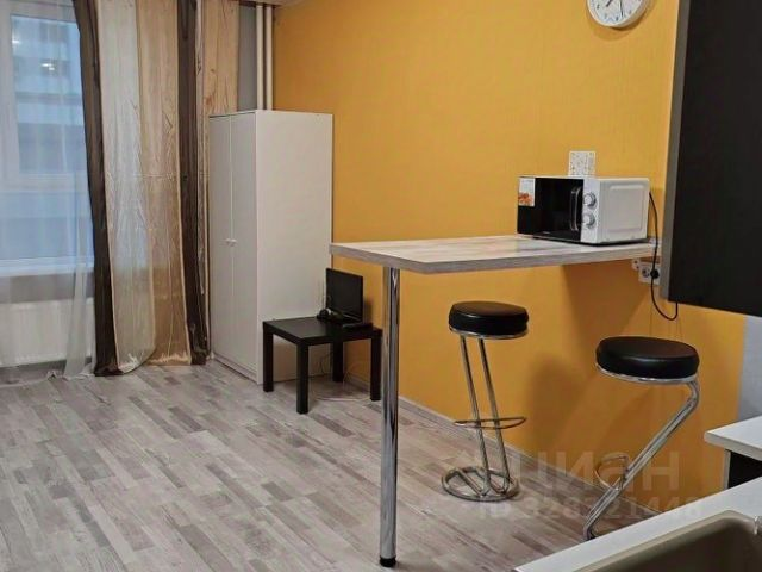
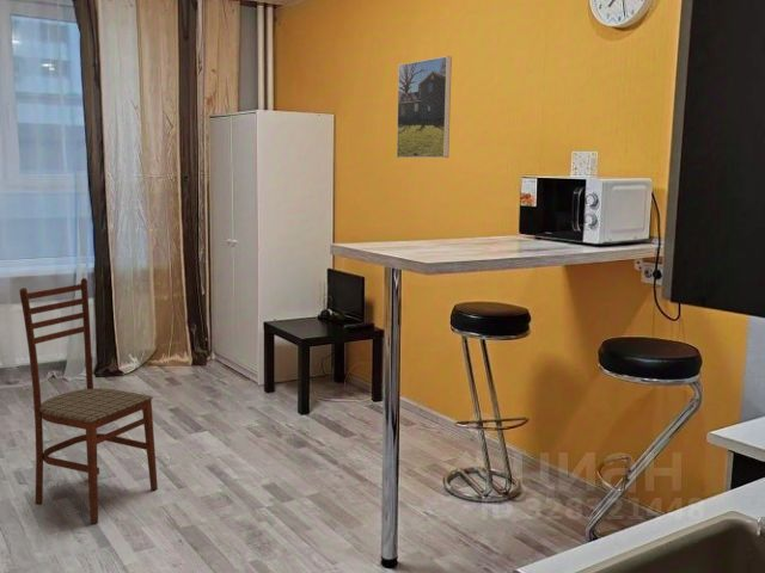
+ dining chair [18,277,159,525]
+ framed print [396,55,453,159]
